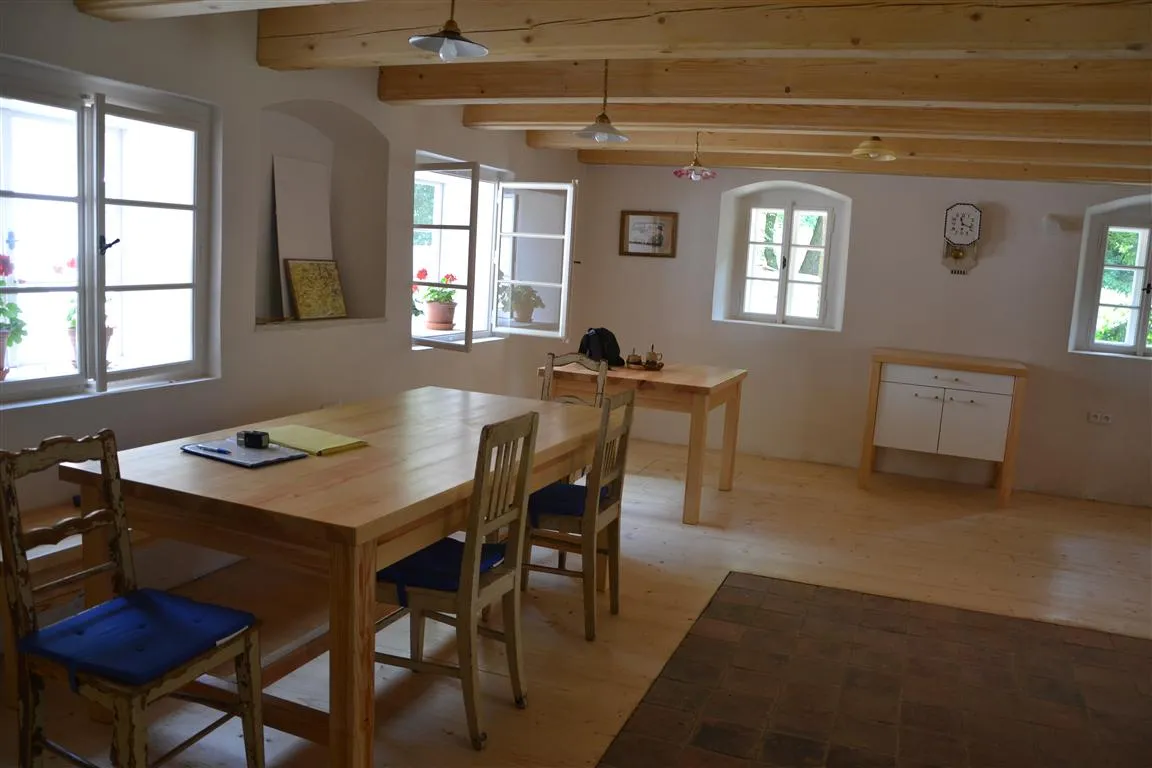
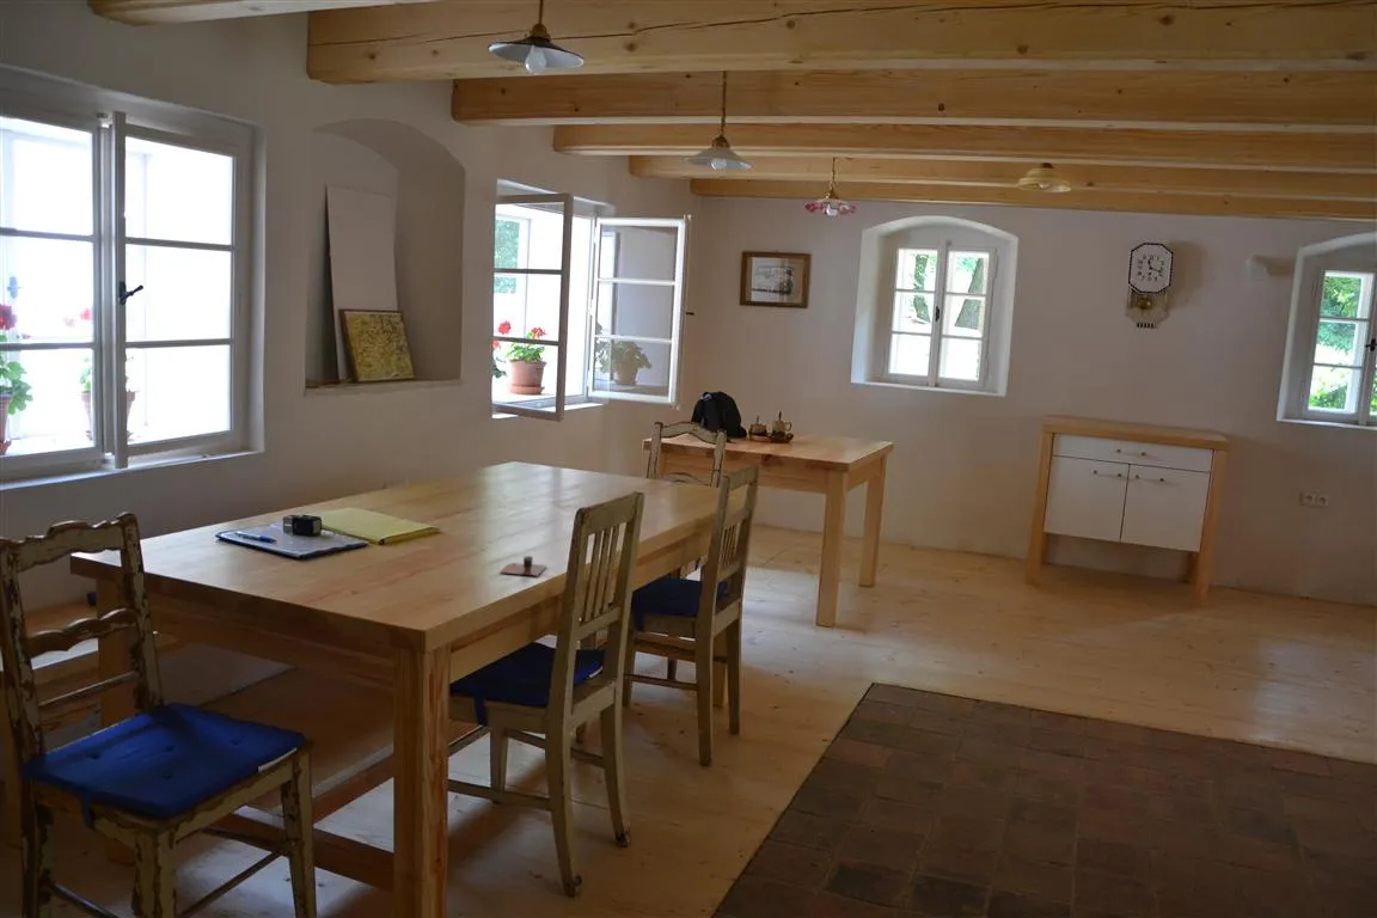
+ cup [500,555,547,576]
